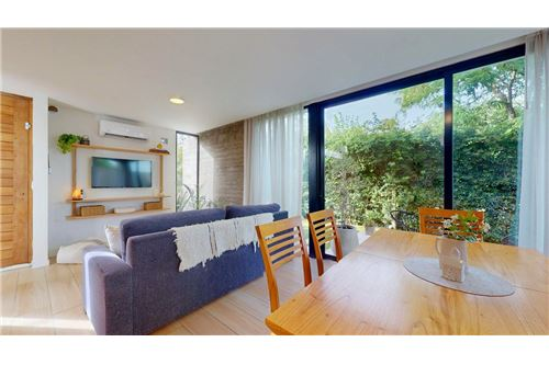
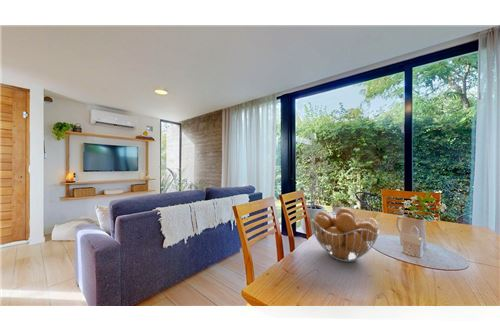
+ fruit basket [309,207,380,263]
